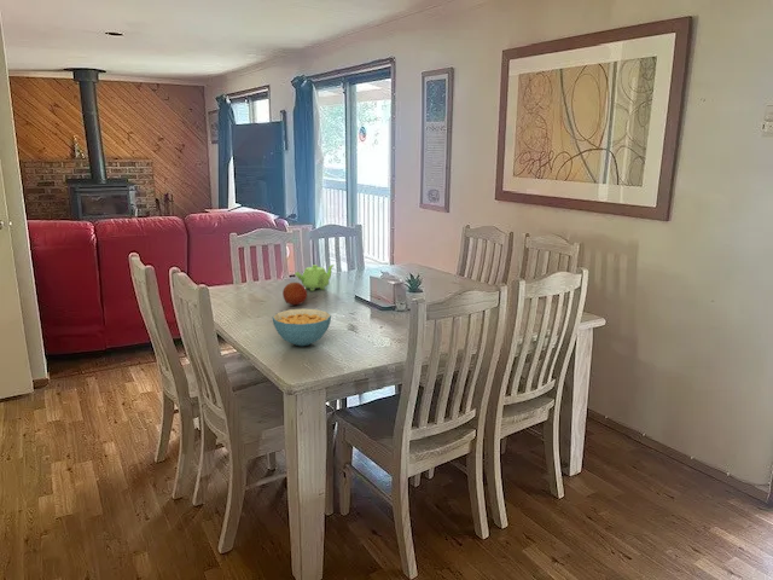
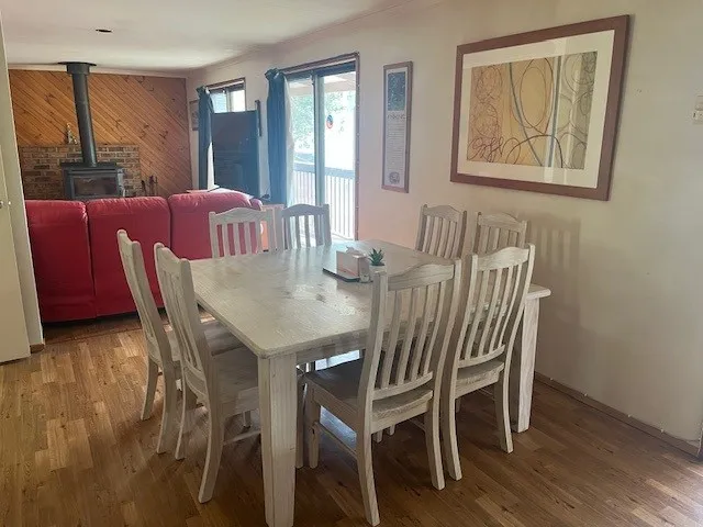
- cereal bowl [271,307,332,347]
- teapot [293,263,336,292]
- fruit [281,282,308,306]
